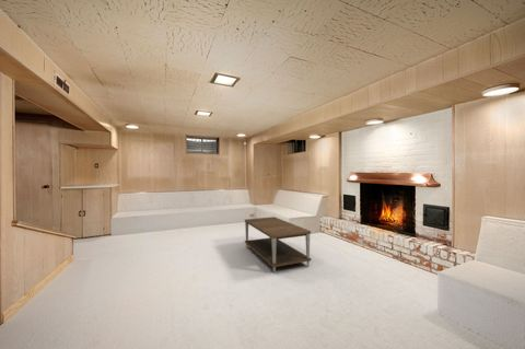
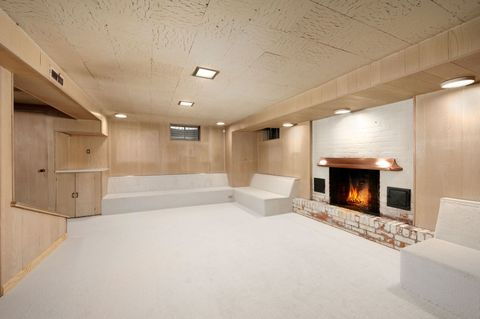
- coffee table [244,216,312,274]
